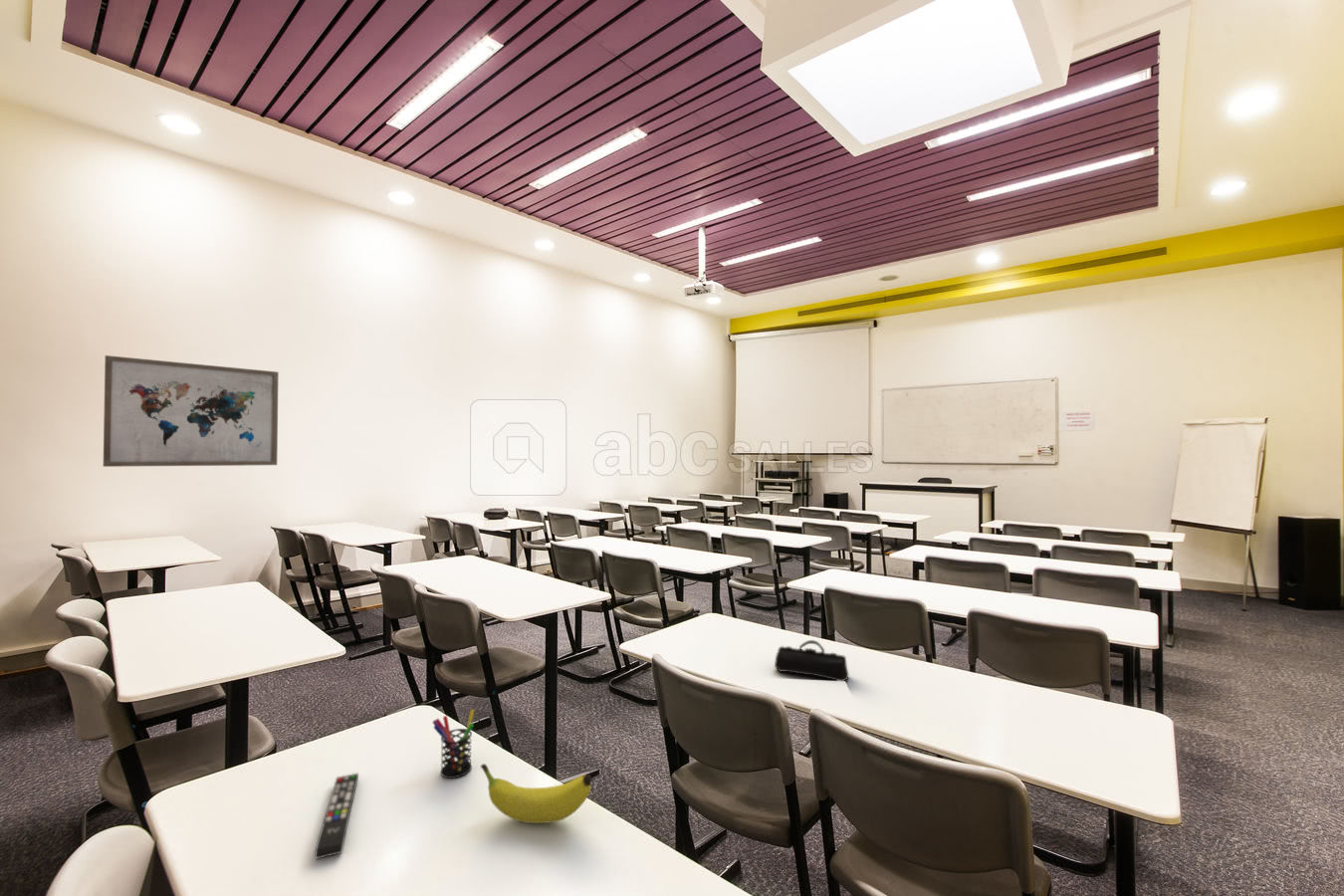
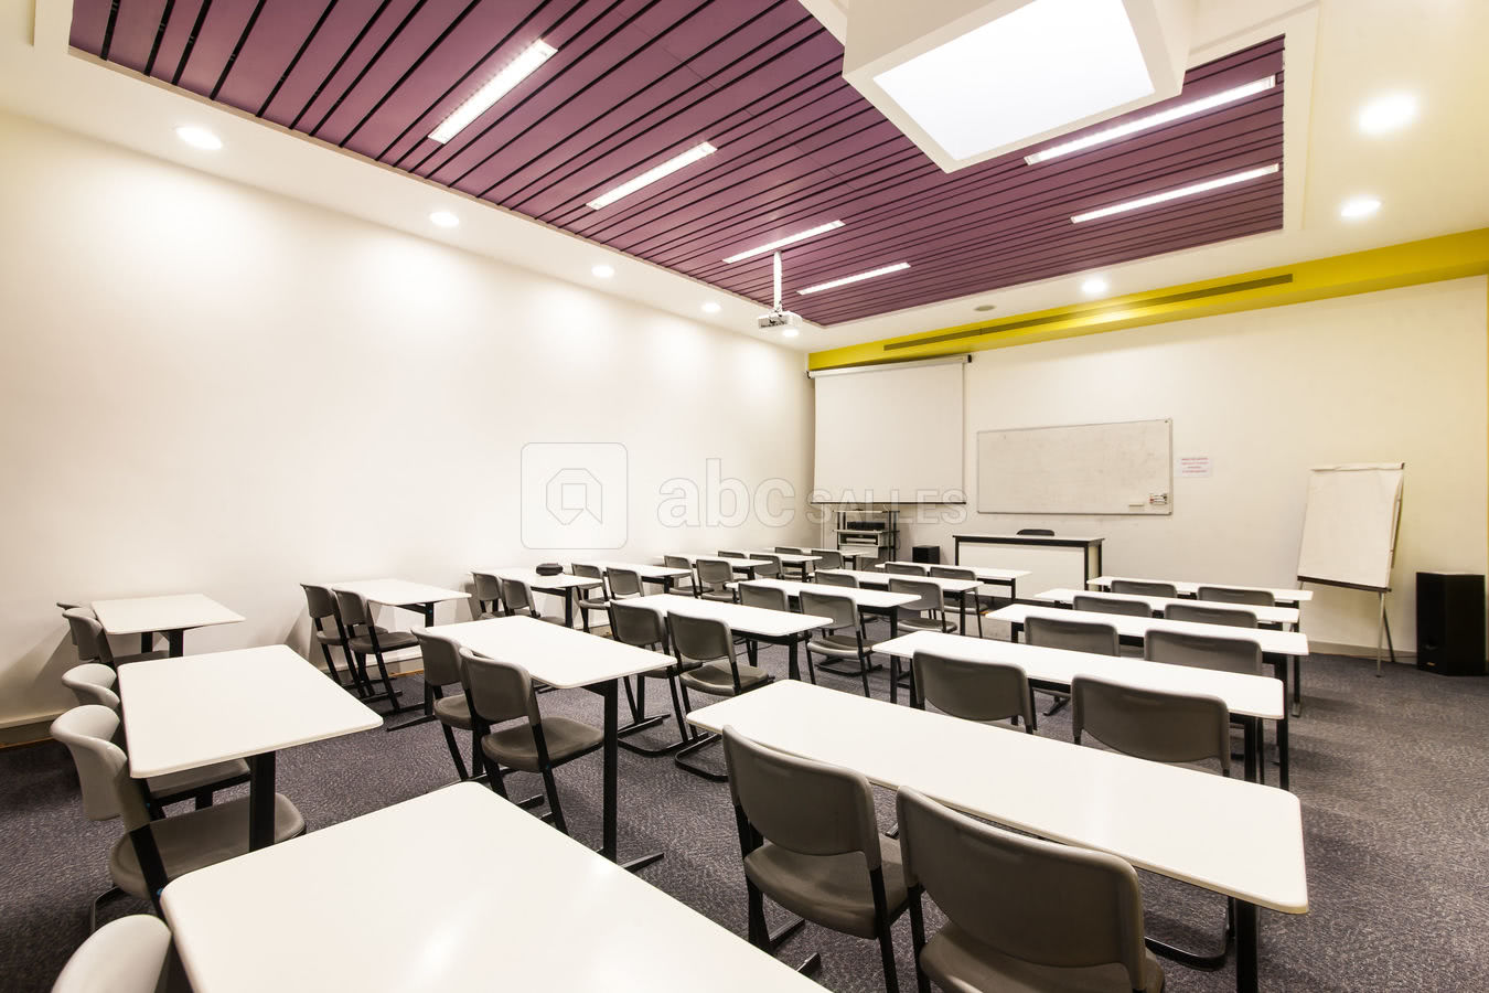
- wall art [103,354,280,468]
- pencil case [774,639,849,682]
- fruit [480,763,592,824]
- remote control [314,773,359,860]
- pen holder [431,709,475,779]
